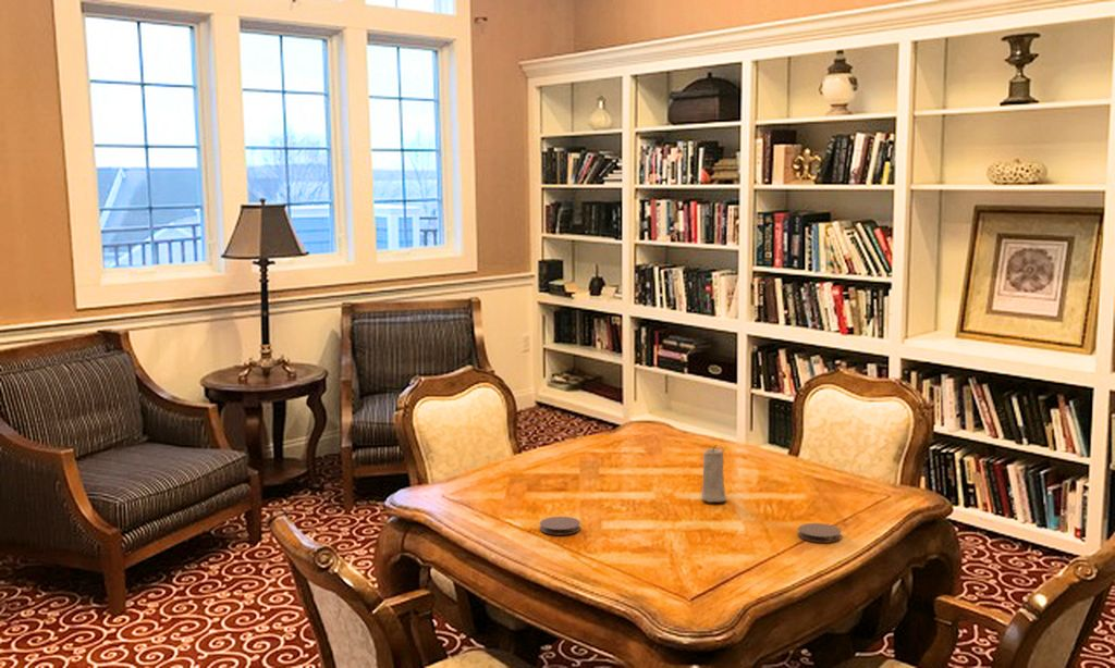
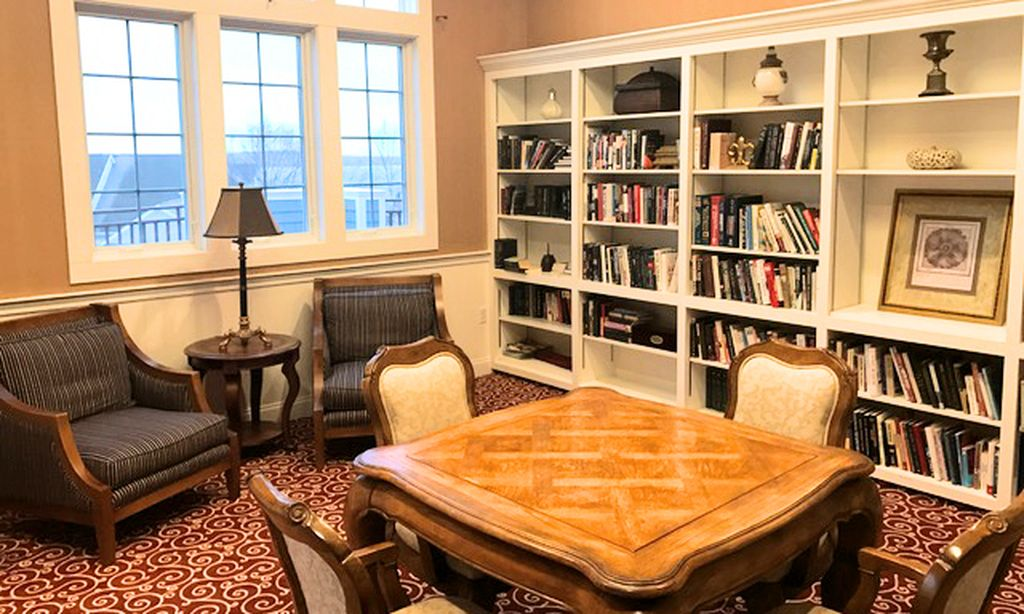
- candle [700,444,728,504]
- coaster [797,522,842,543]
- coaster [539,516,581,536]
